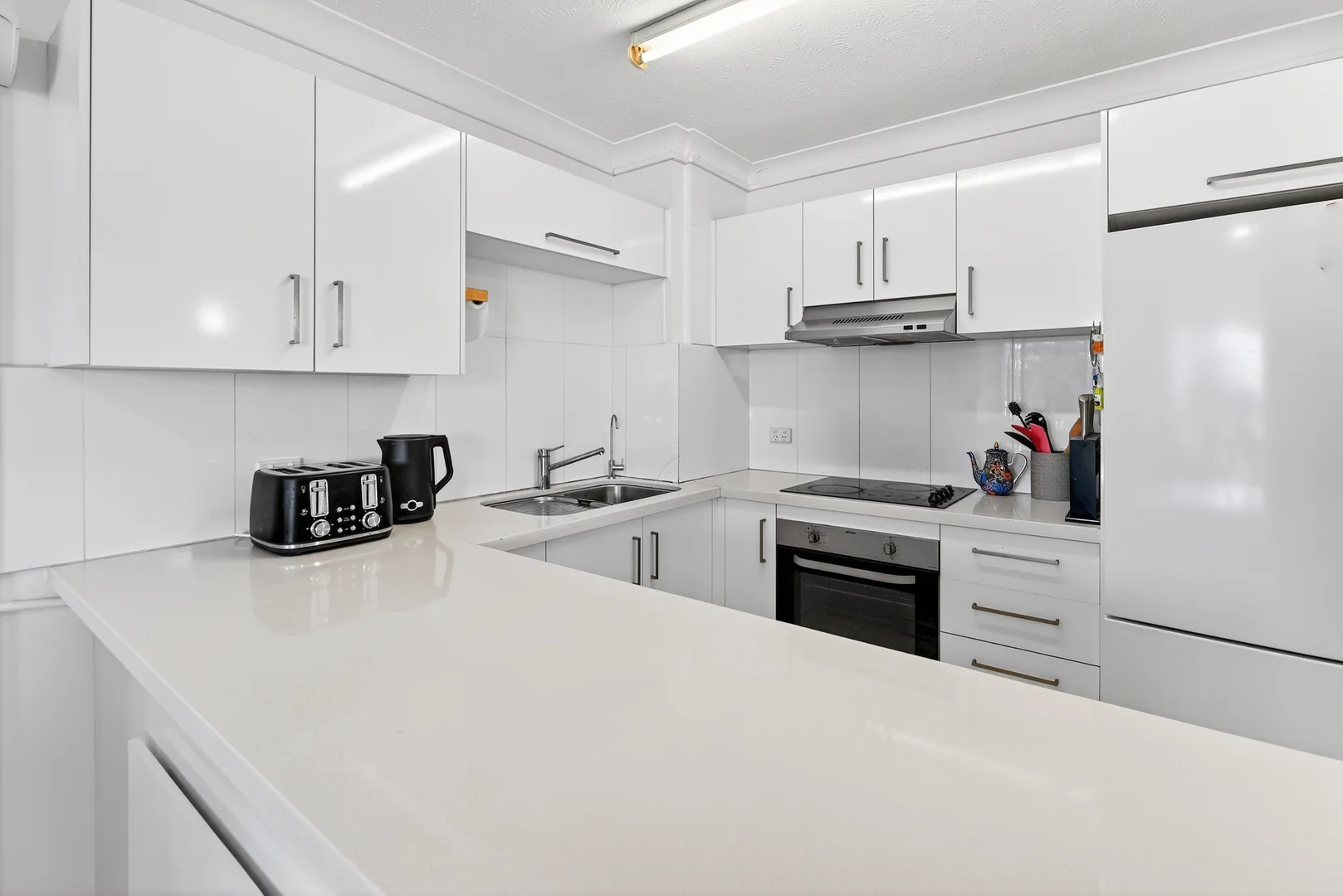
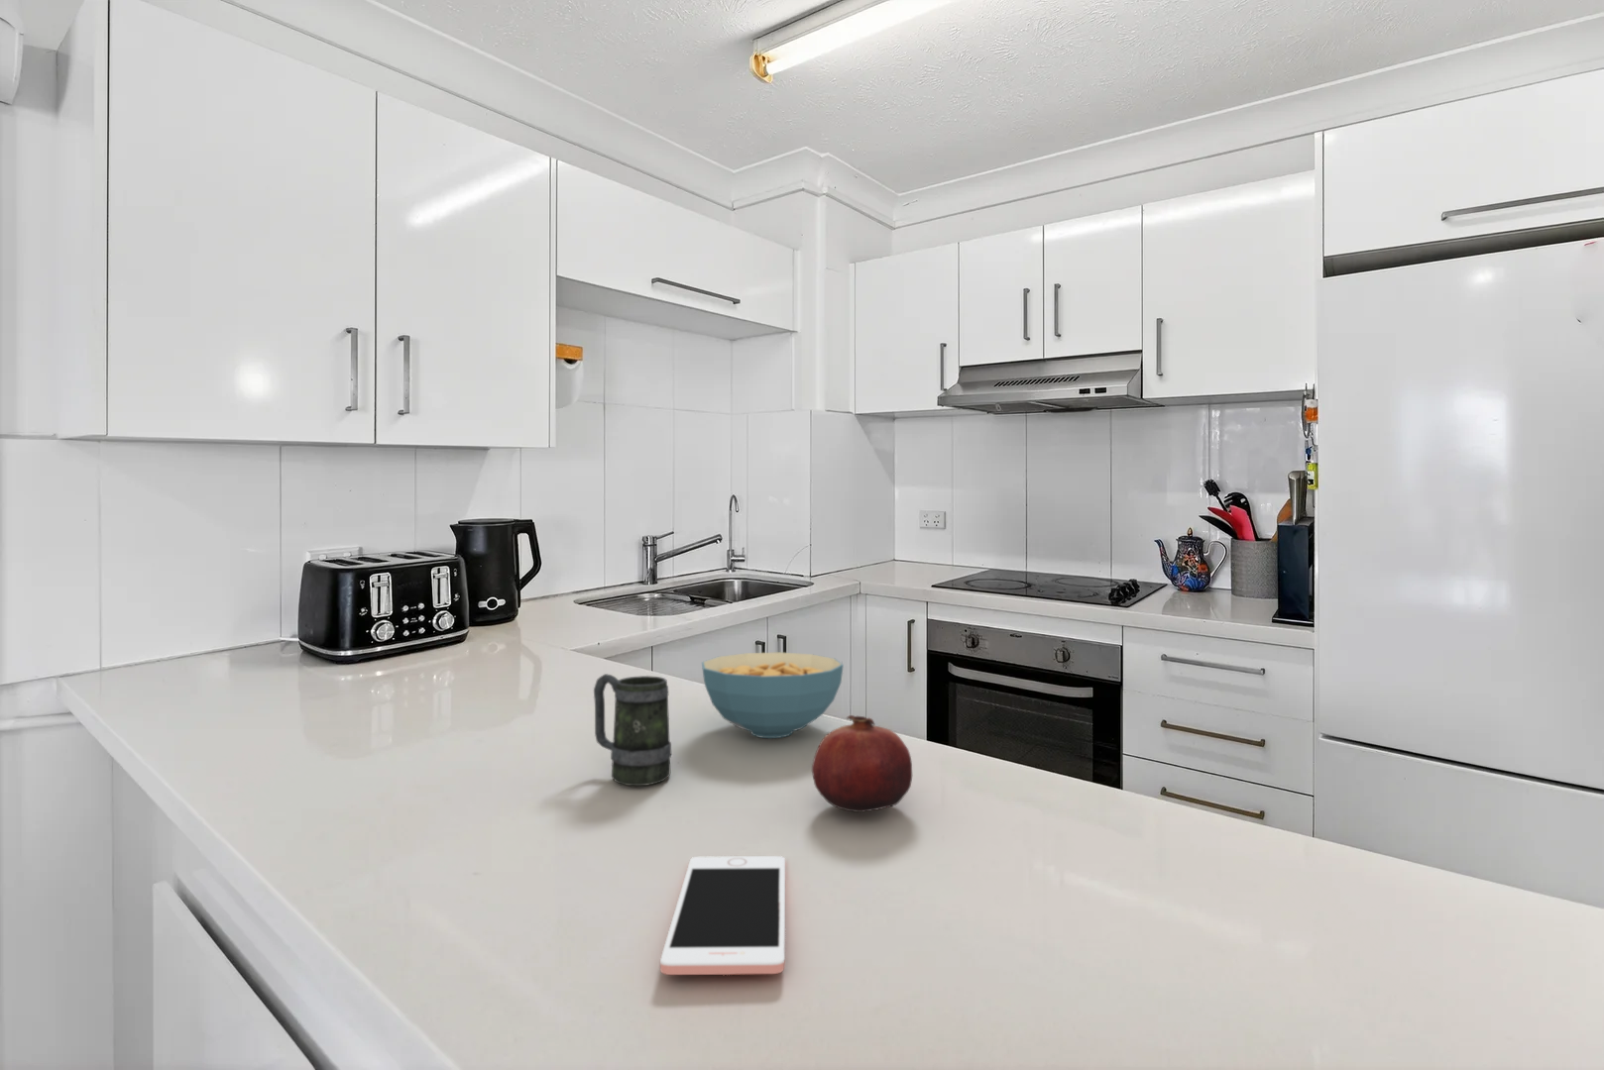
+ mug [592,672,672,787]
+ cell phone [659,855,786,976]
+ cereal bowl [701,651,844,739]
+ fruit [811,714,912,813]
